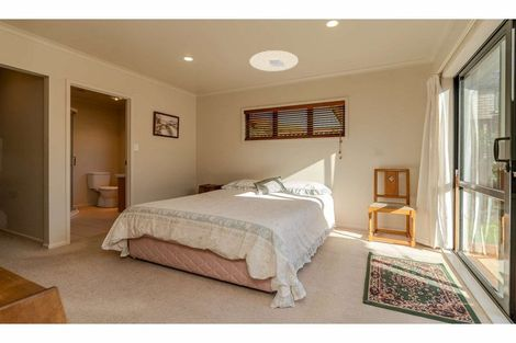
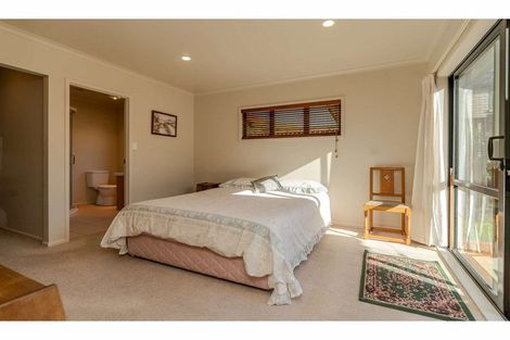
- ceiling light [249,49,299,72]
